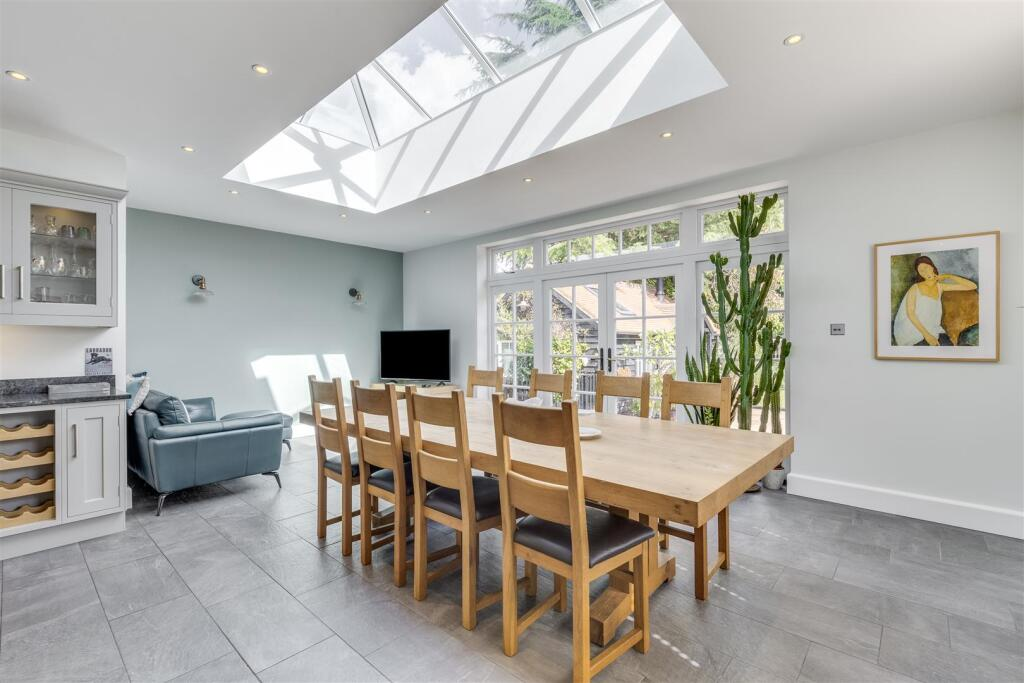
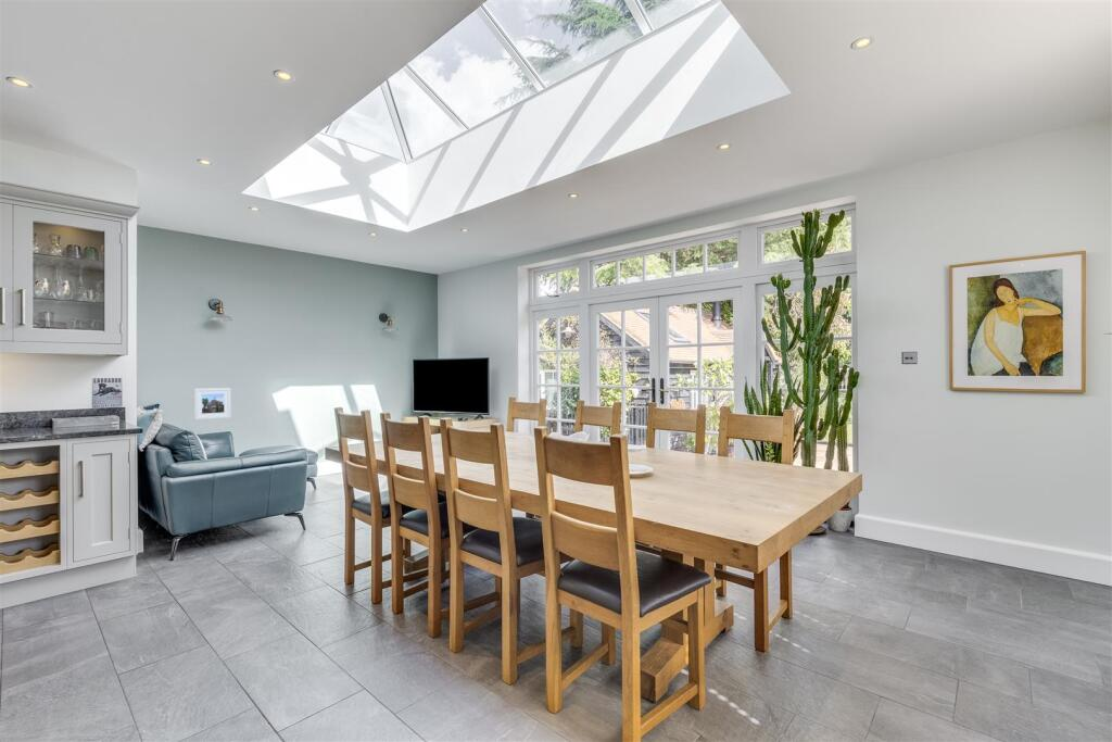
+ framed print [193,387,231,420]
